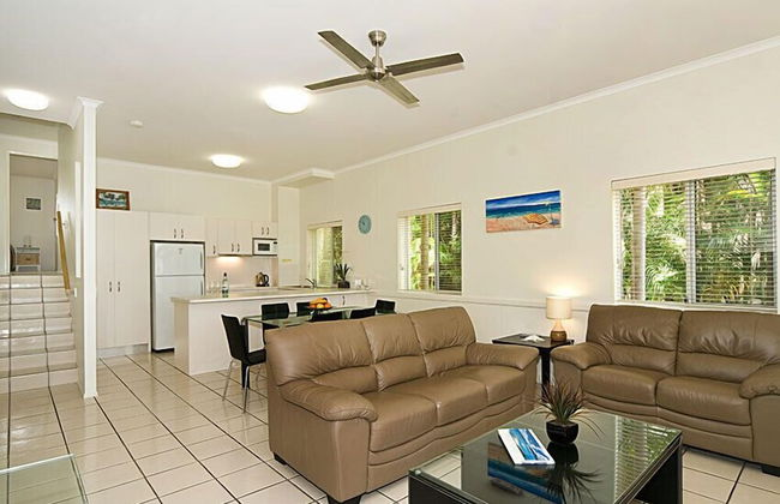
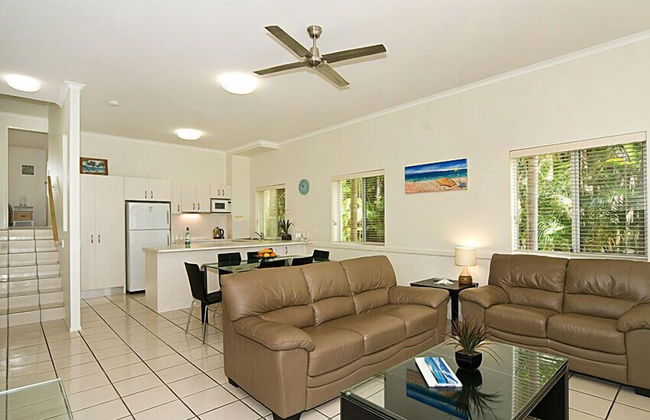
- remote control [488,476,524,497]
